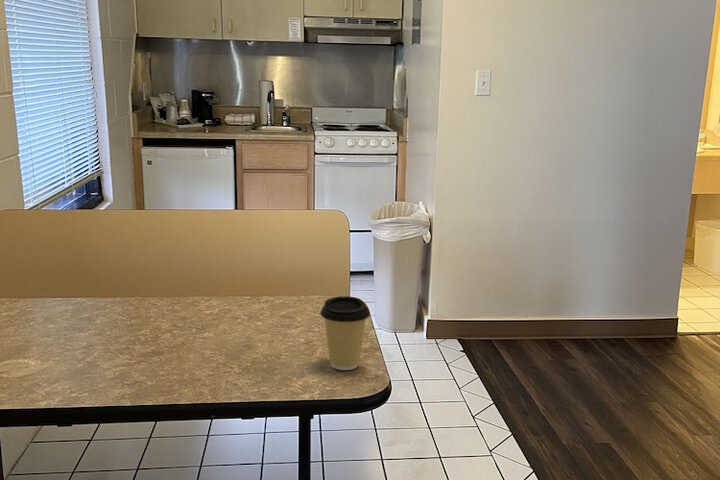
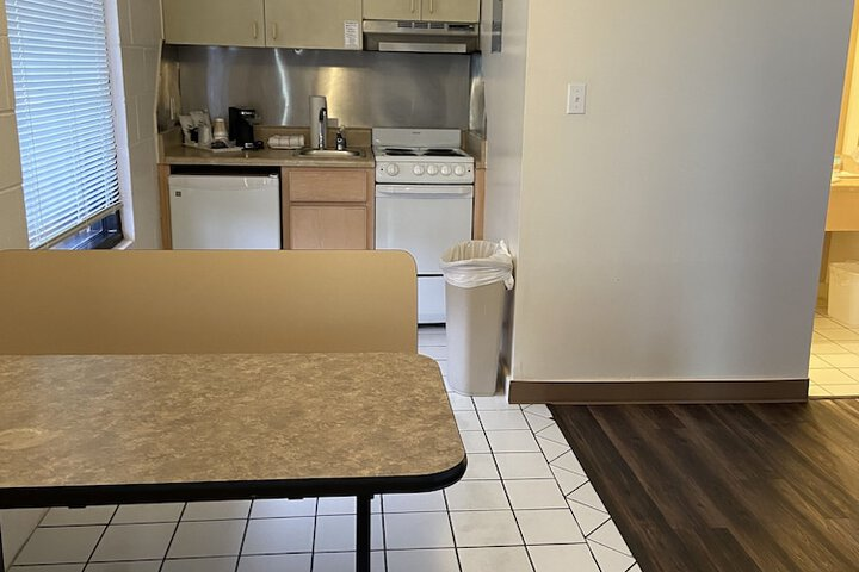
- coffee cup [319,295,371,371]
